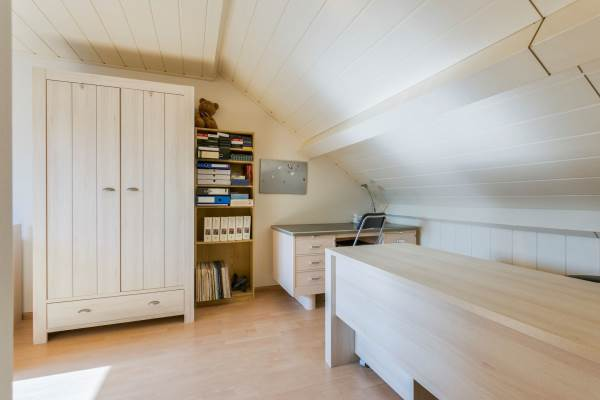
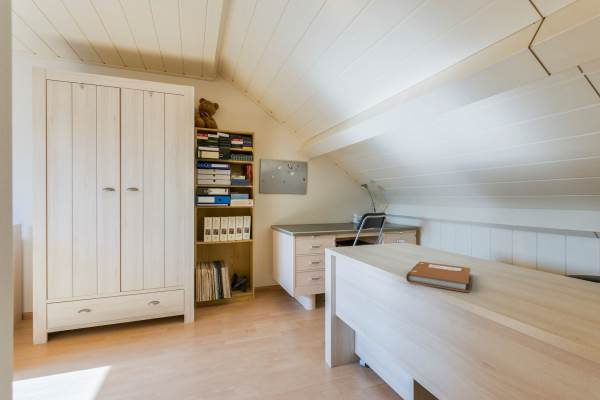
+ notebook [405,261,471,294]
